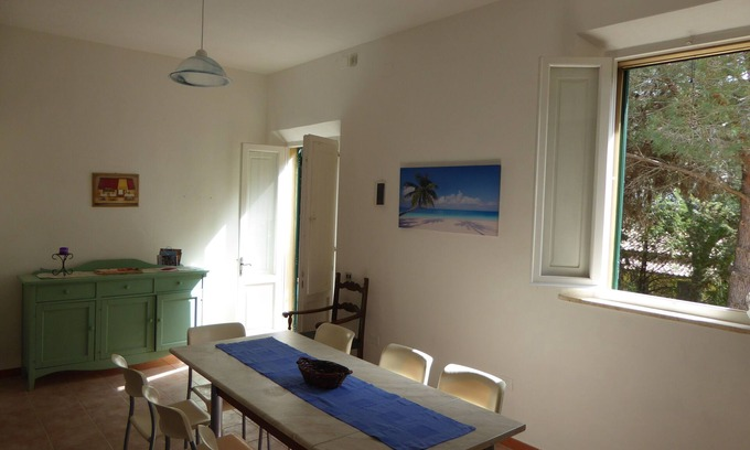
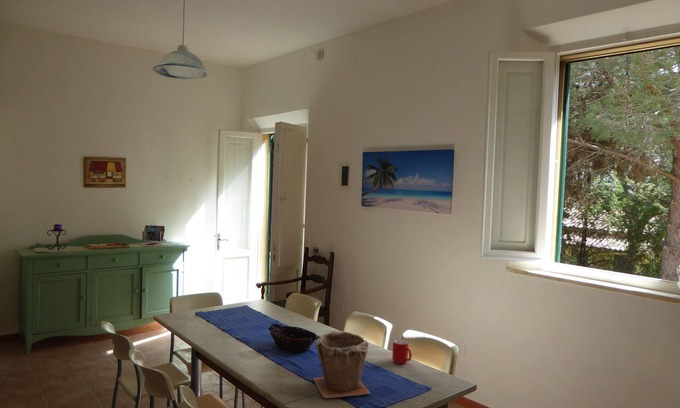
+ cup [391,339,413,365]
+ plant pot [312,329,371,399]
